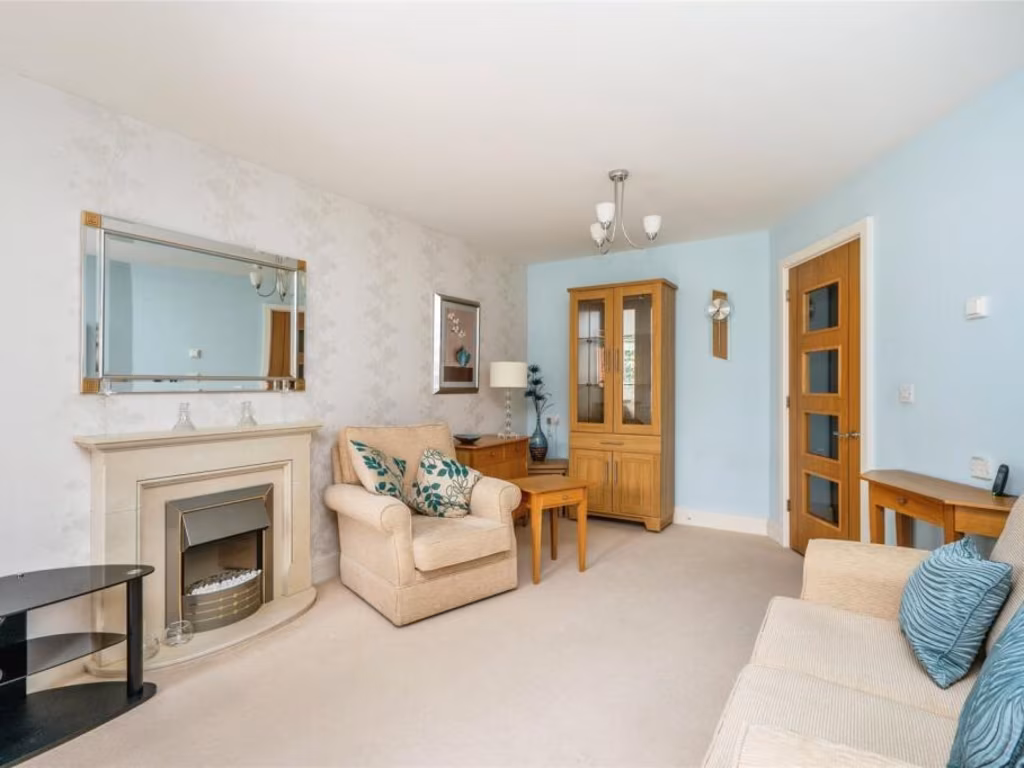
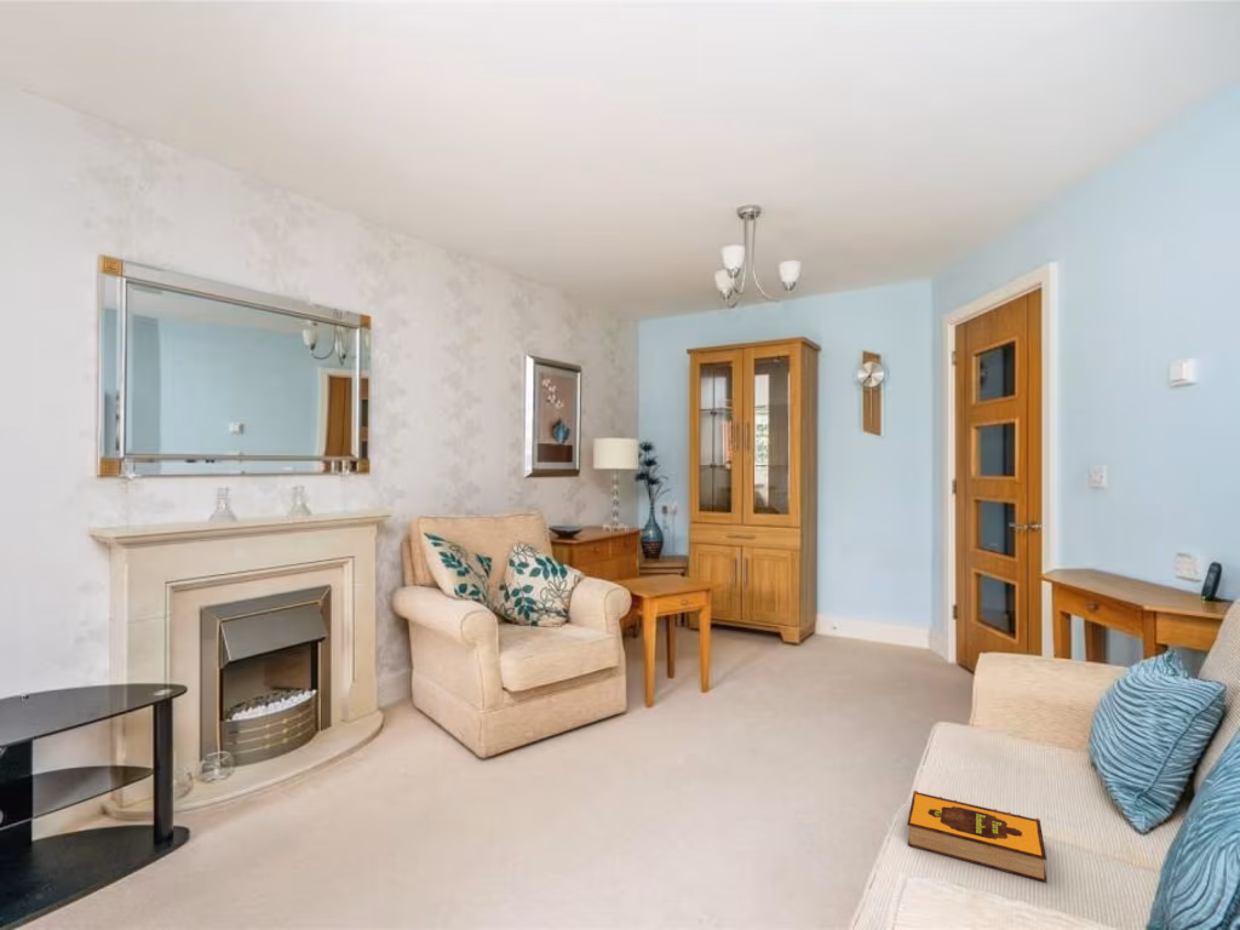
+ hardback book [906,790,1049,883]
